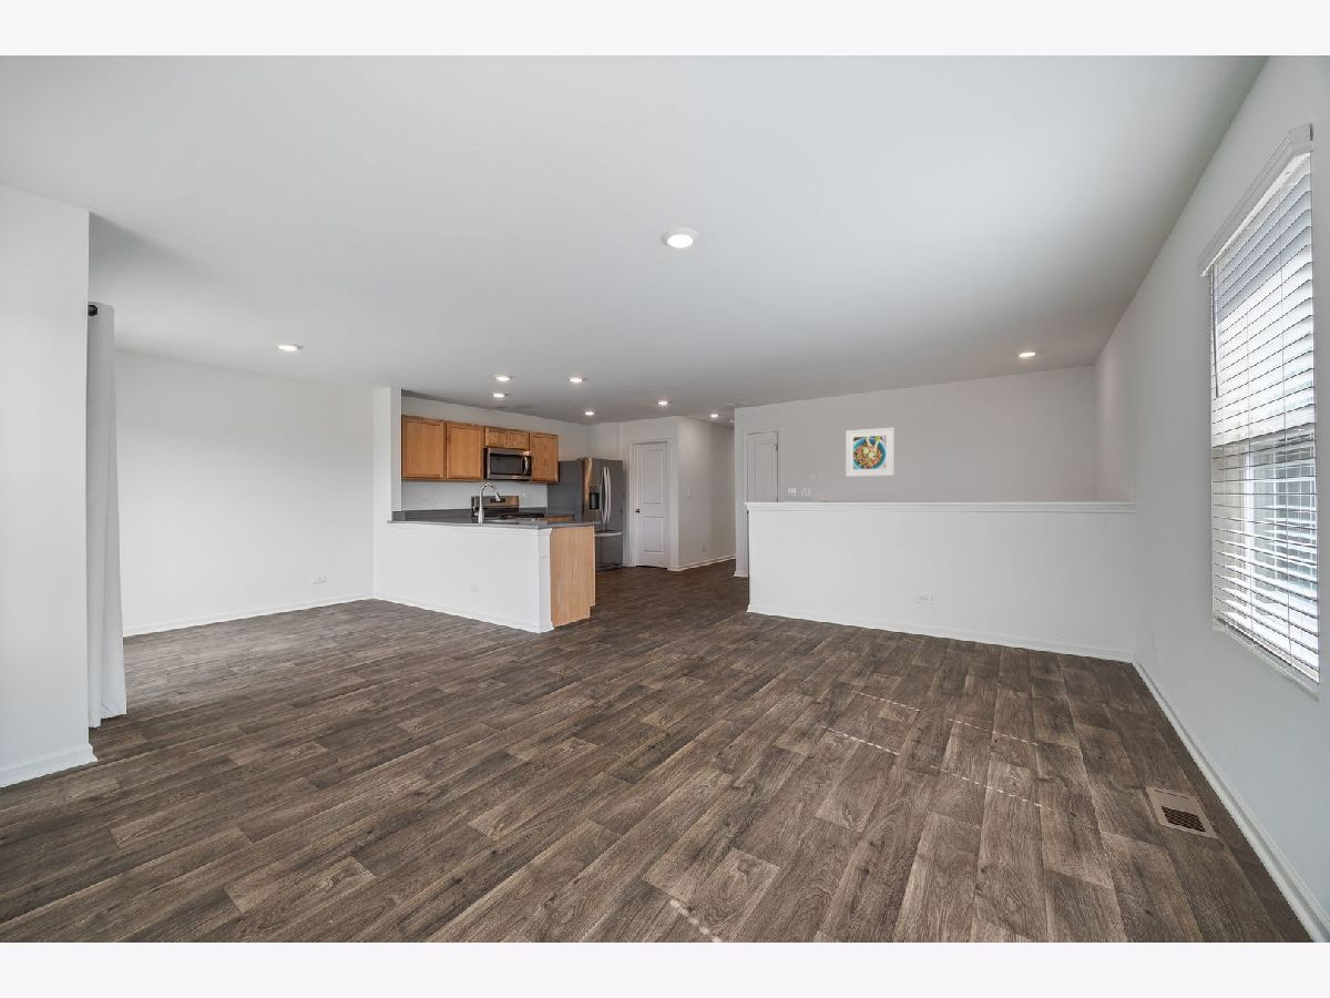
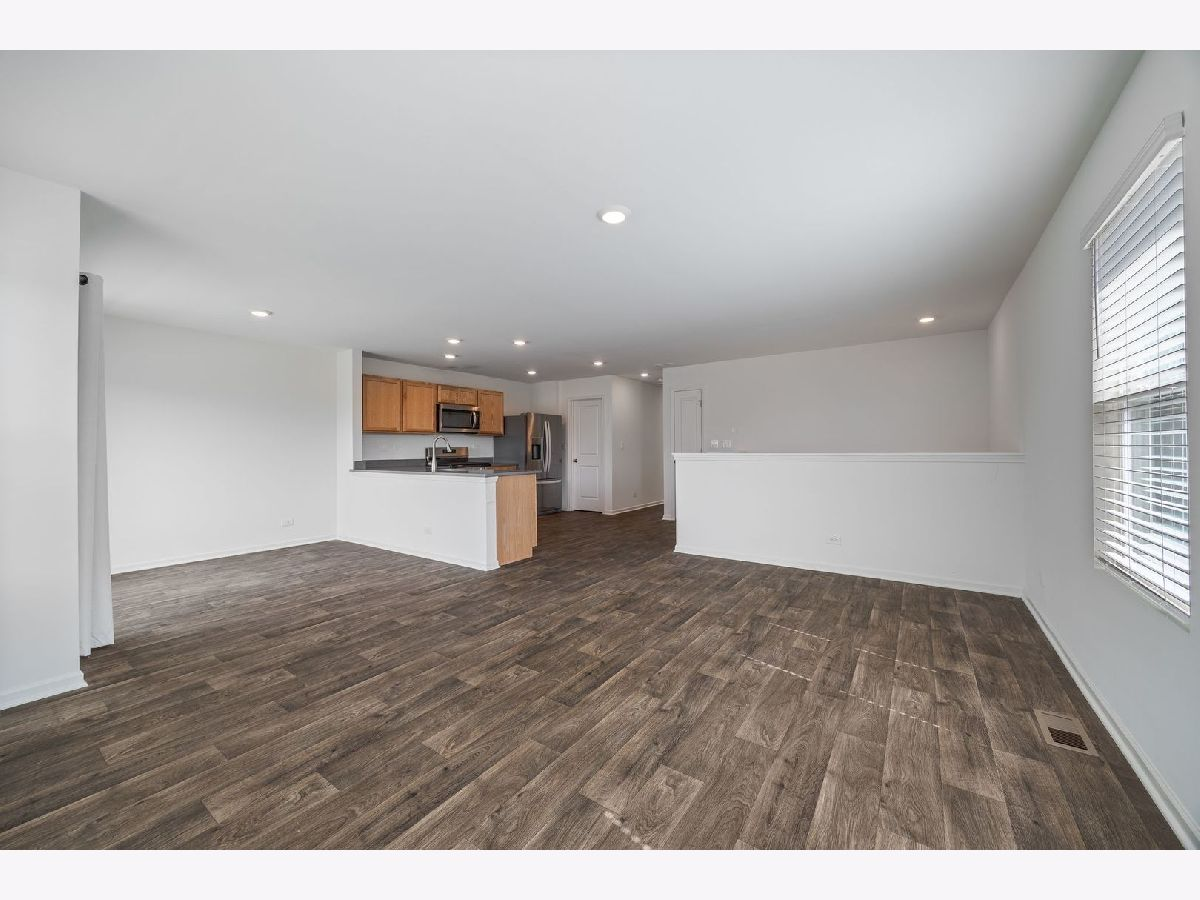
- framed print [845,427,896,478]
